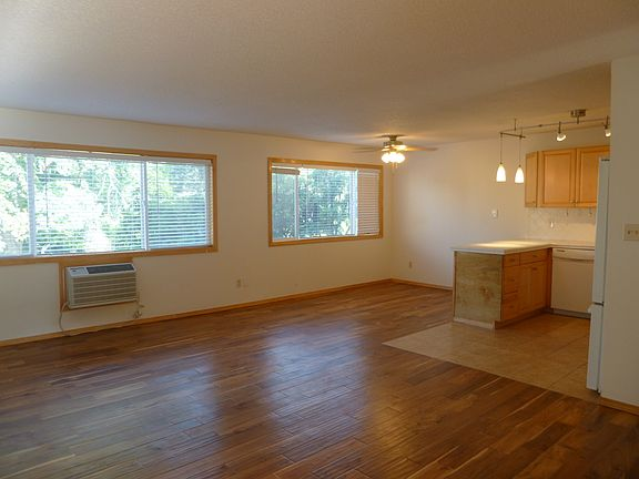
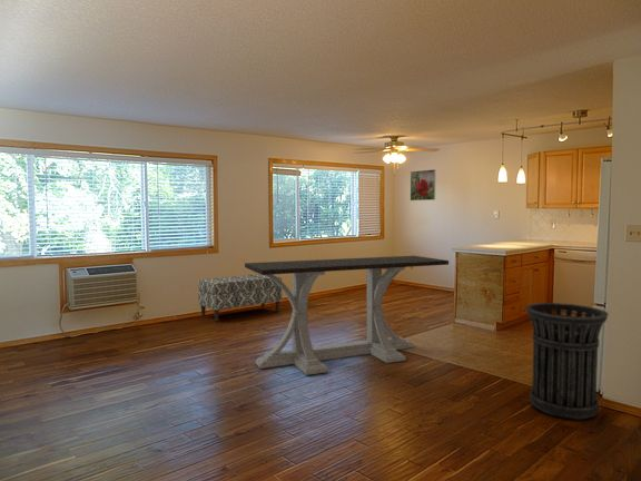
+ trash can [525,302,610,421]
+ bench [197,273,283,323]
+ dining table [244,255,450,376]
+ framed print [410,168,436,202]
